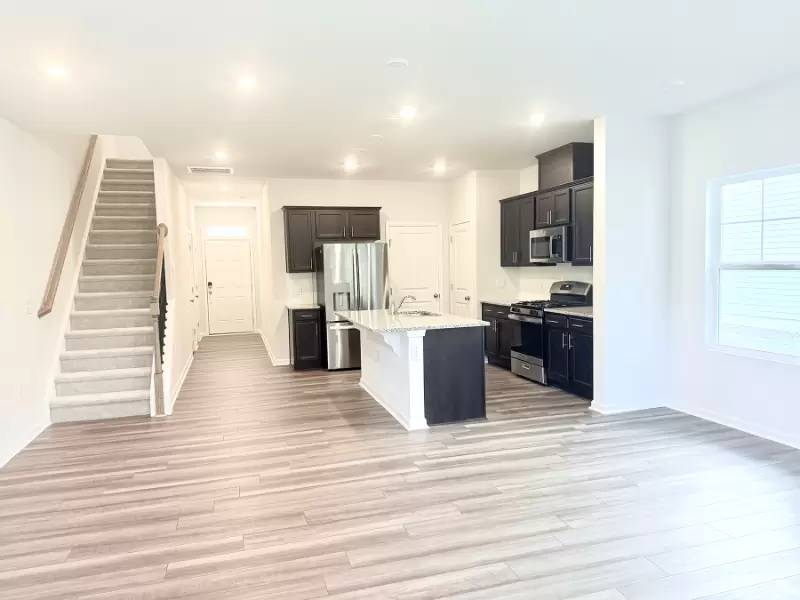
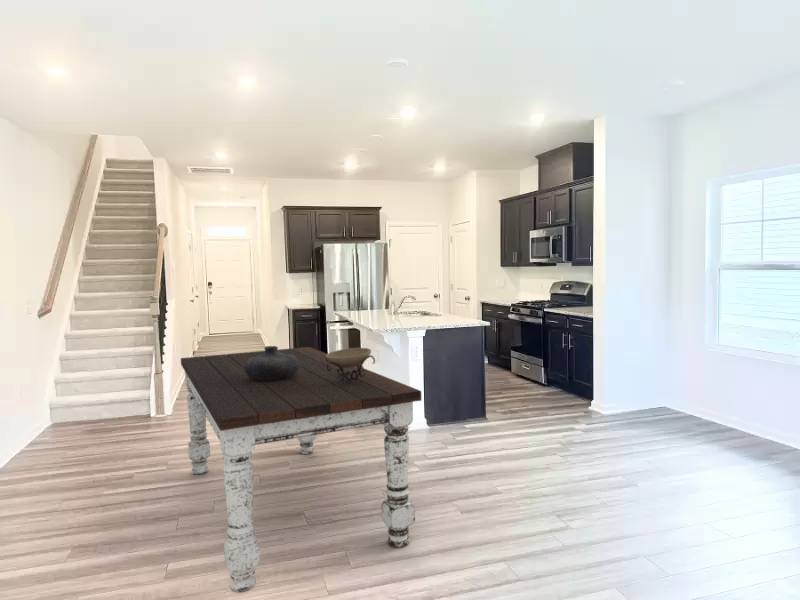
+ dining table [180,346,422,594]
+ vase [245,345,299,381]
+ decorative bowl [326,347,376,383]
